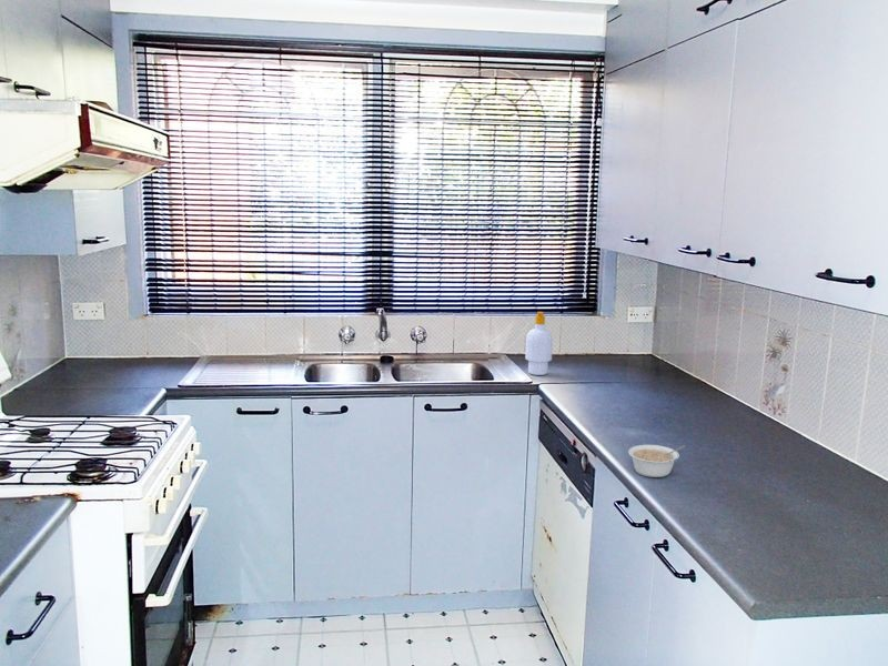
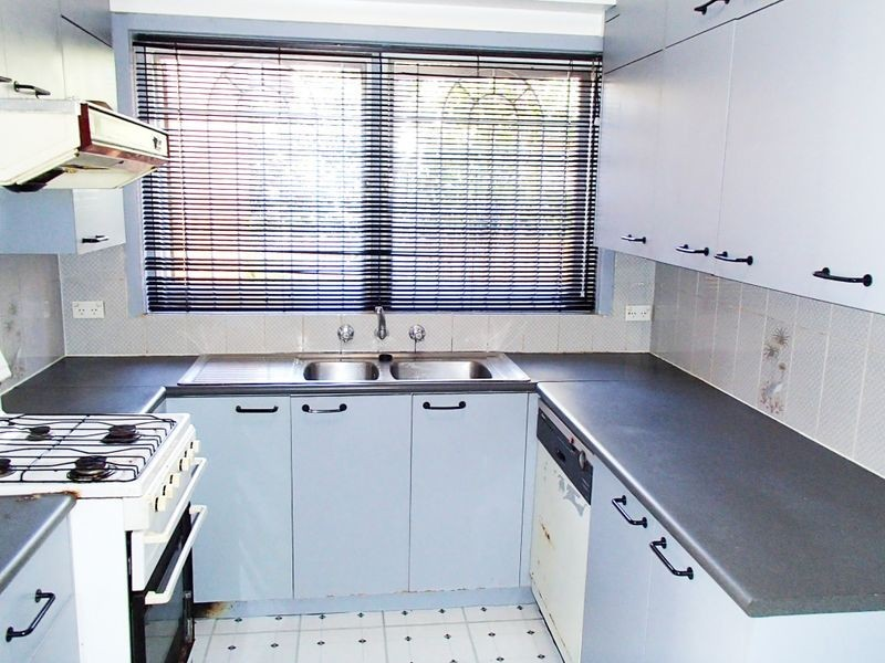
- legume [627,444,686,478]
- soap bottle [524,311,554,376]
